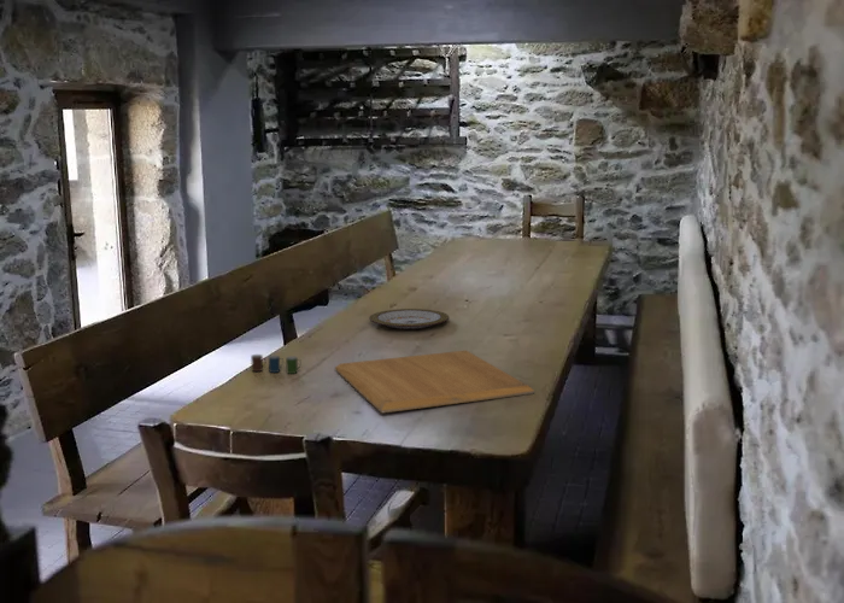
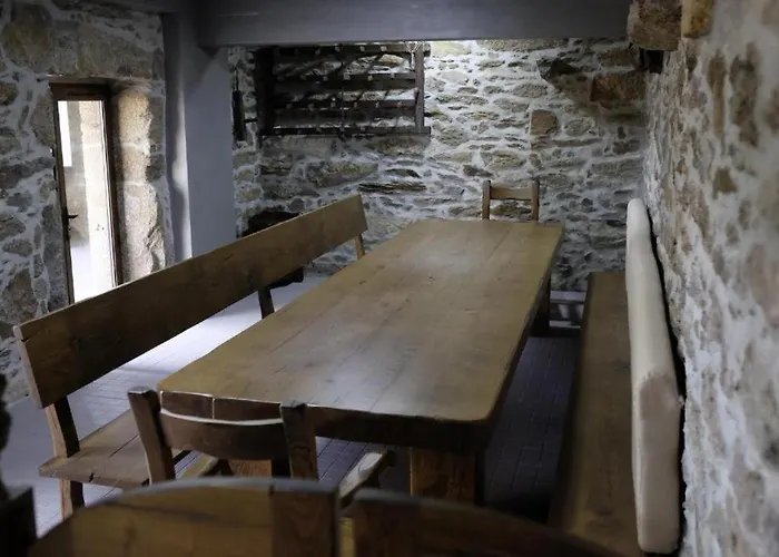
- cup [250,353,303,375]
- chopping board [334,350,535,414]
- plate [368,308,450,330]
